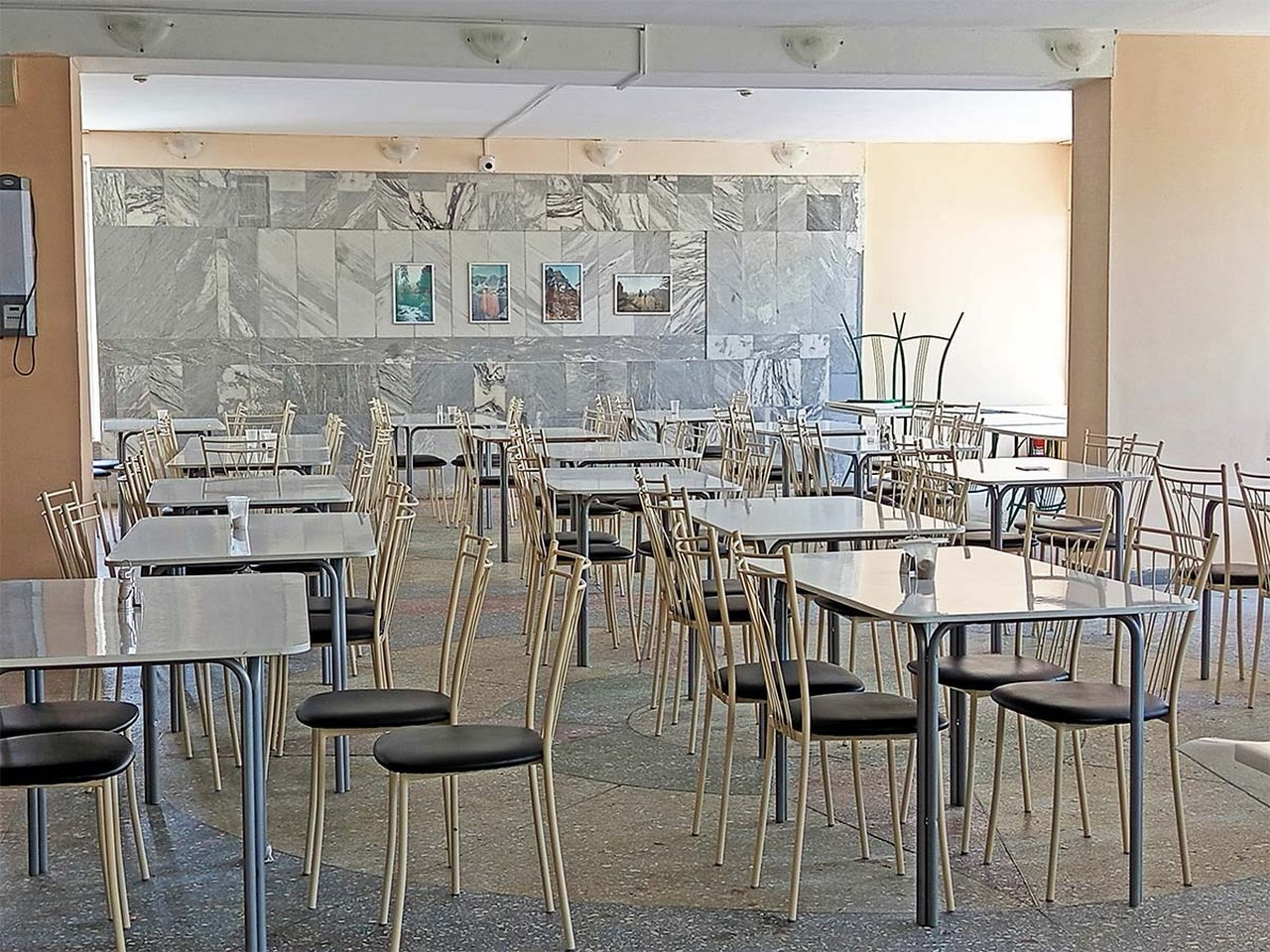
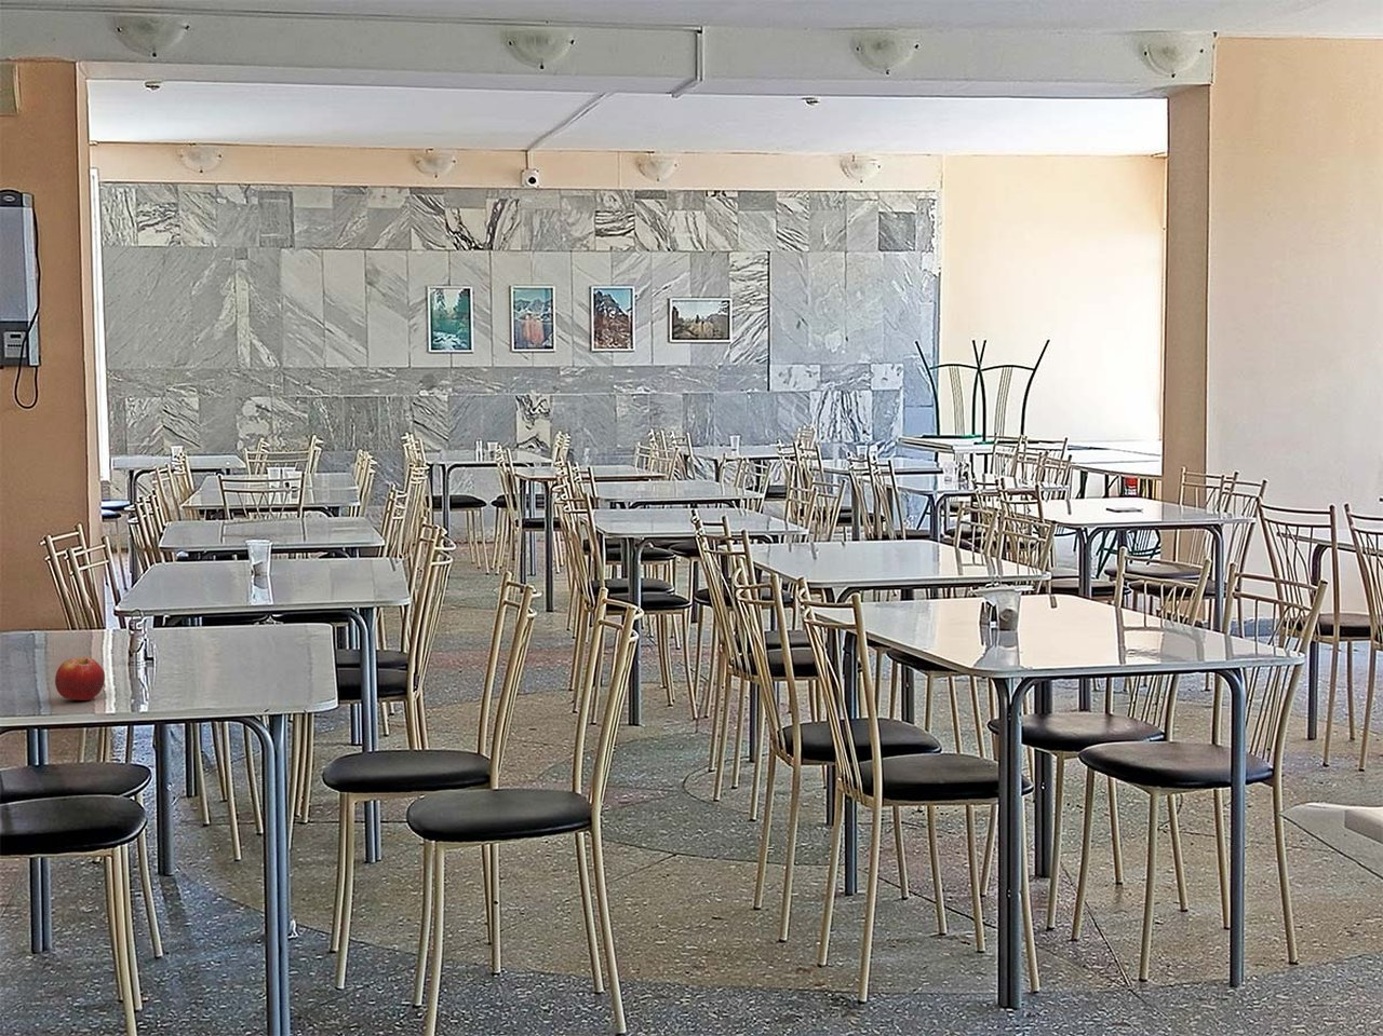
+ fruit [54,656,106,702]
